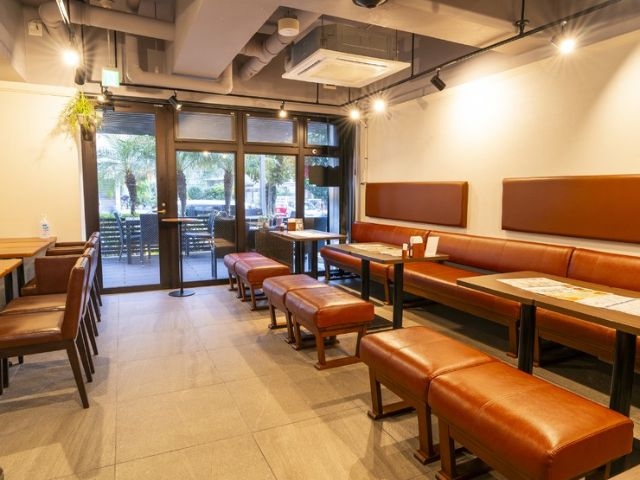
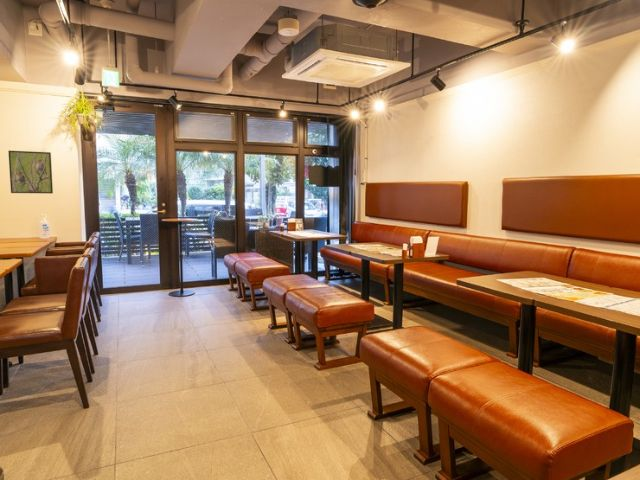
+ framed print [7,150,54,194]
